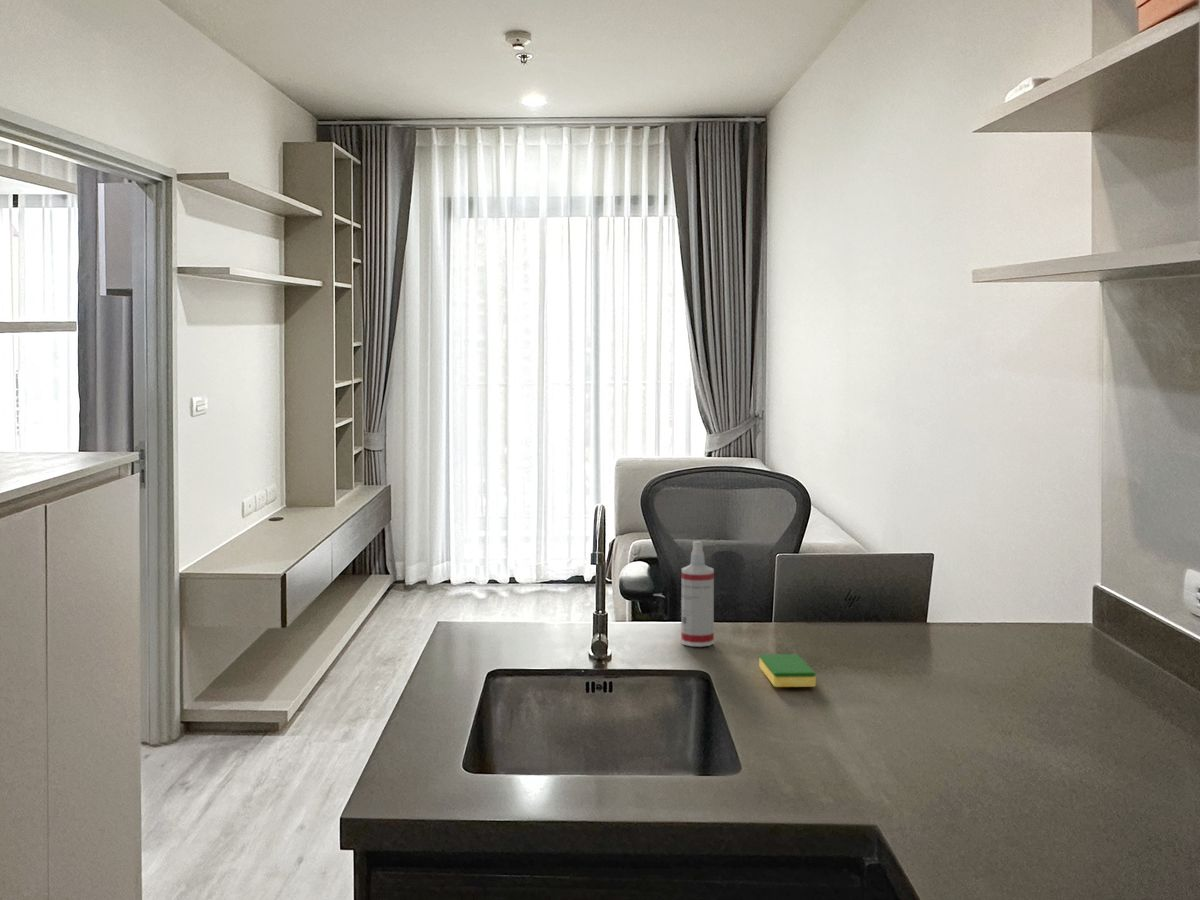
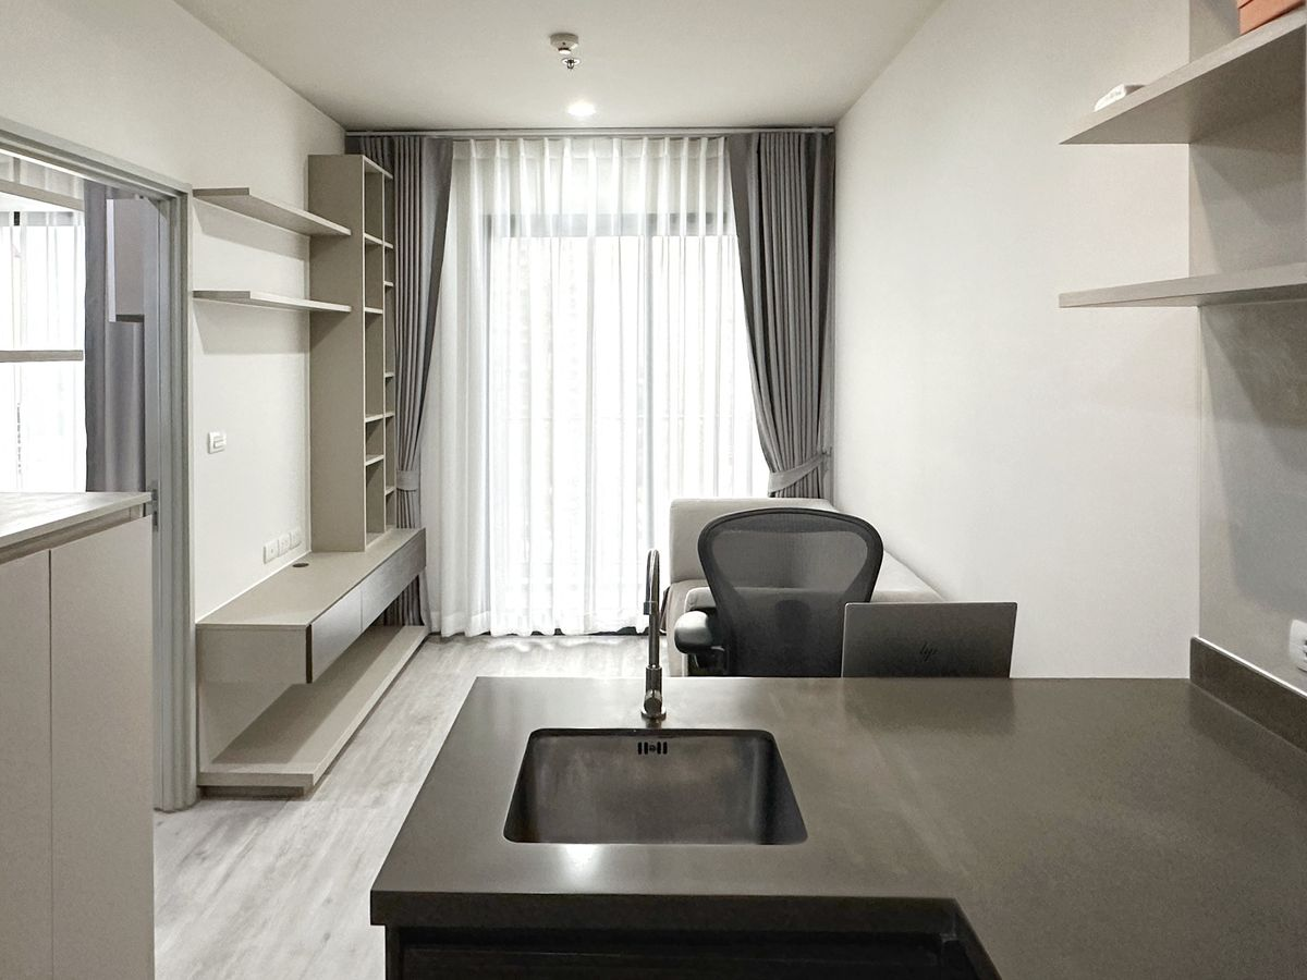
- spray bottle [680,540,715,648]
- dish sponge [758,653,817,688]
